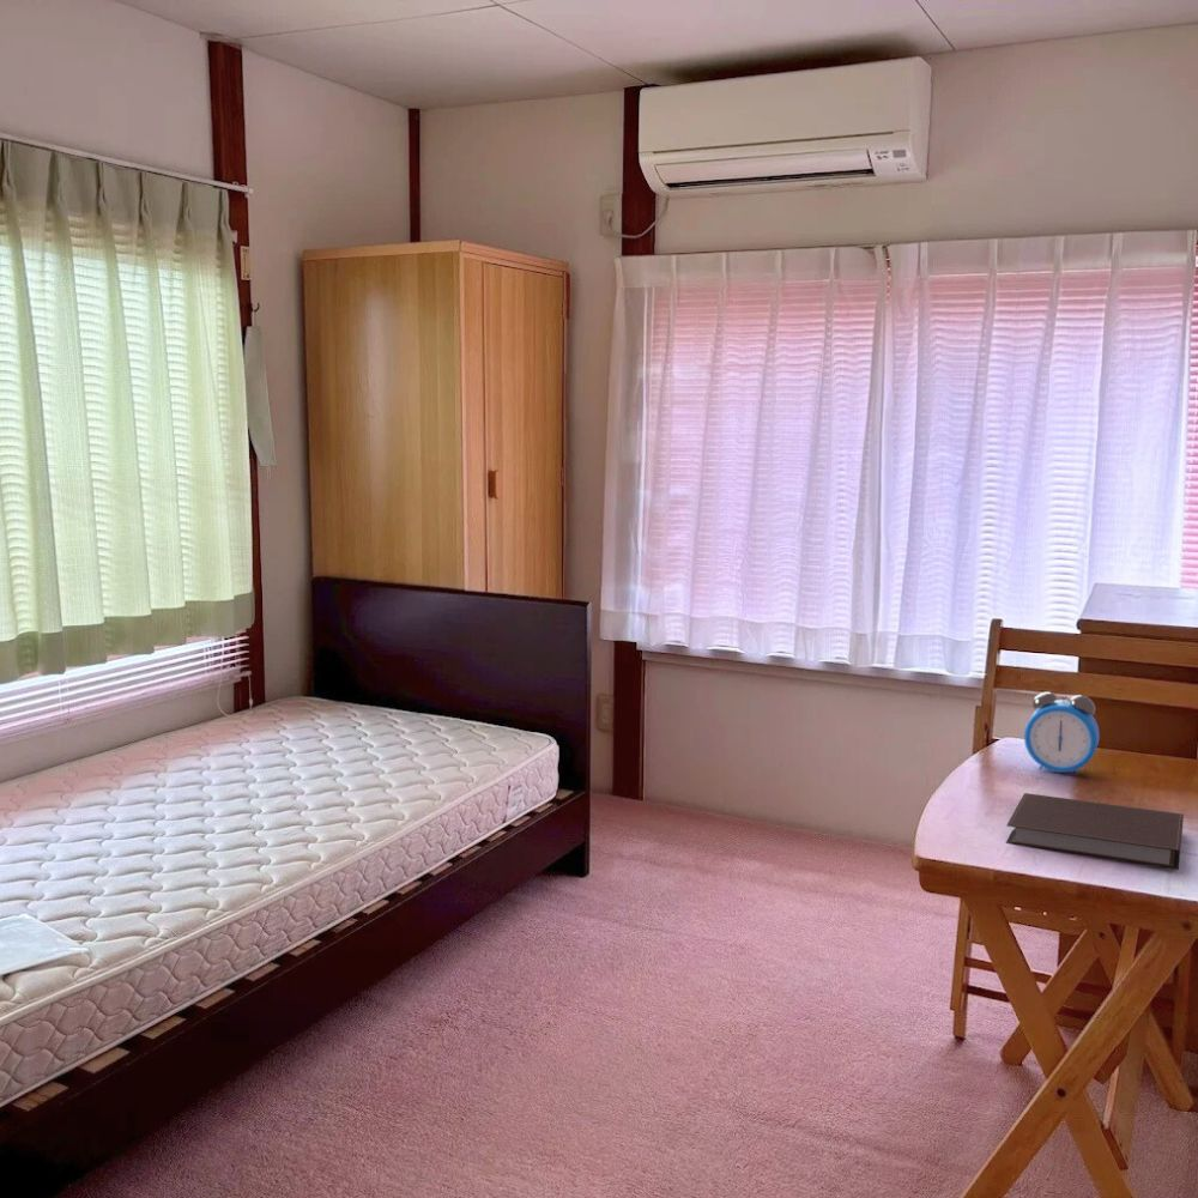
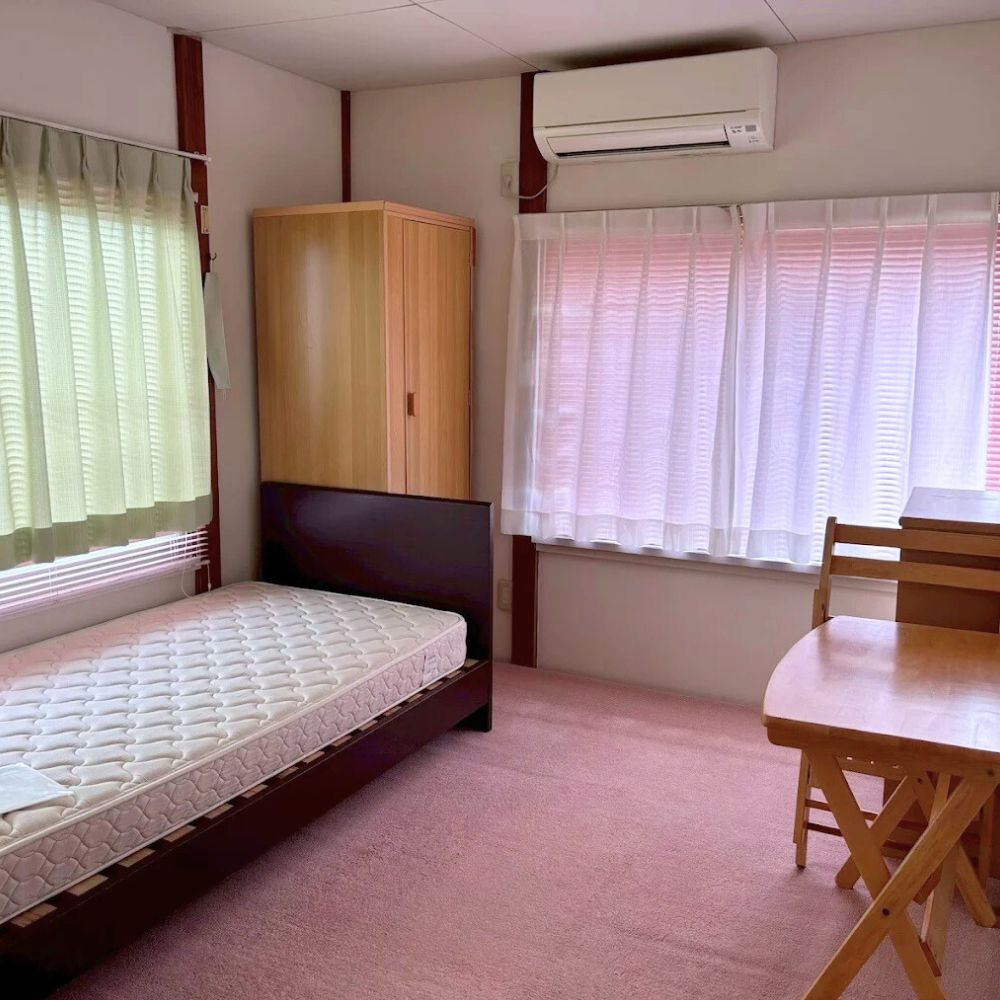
- notebook [1005,792,1185,871]
- alarm clock [1023,691,1101,775]
